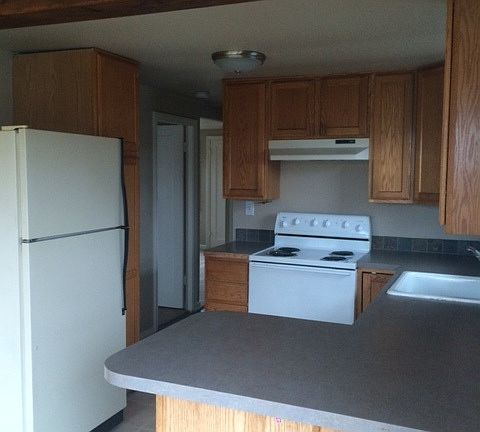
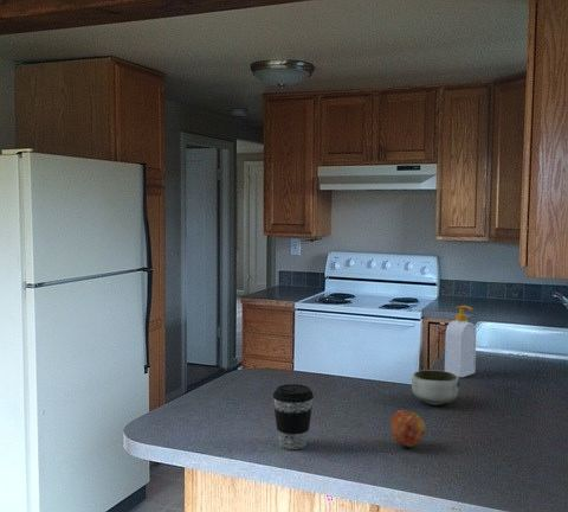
+ bowl [411,369,460,407]
+ soap bottle [444,305,477,379]
+ apple [389,409,426,448]
+ coffee cup [272,383,315,450]
